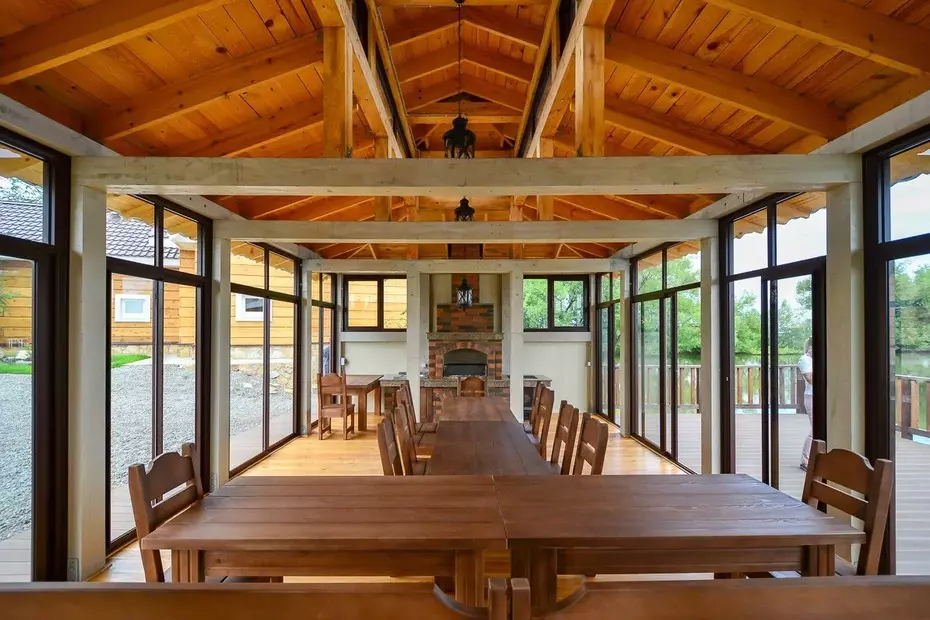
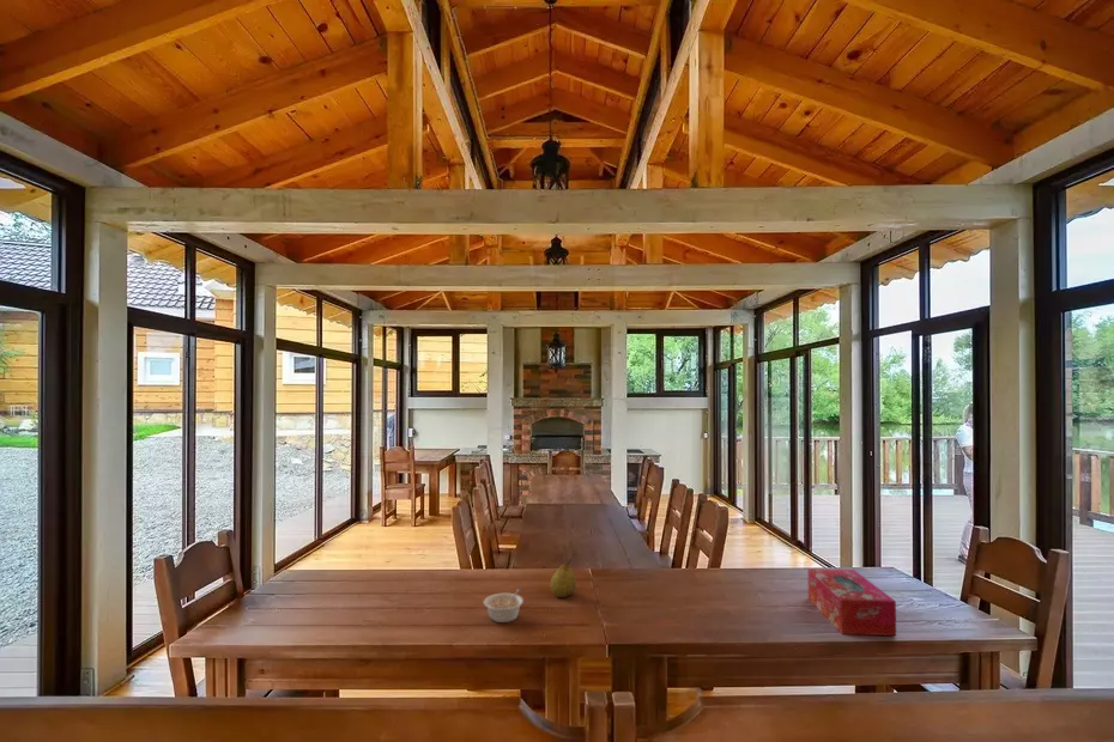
+ tissue box [806,567,897,637]
+ legume [483,588,525,624]
+ fruit [549,558,577,598]
